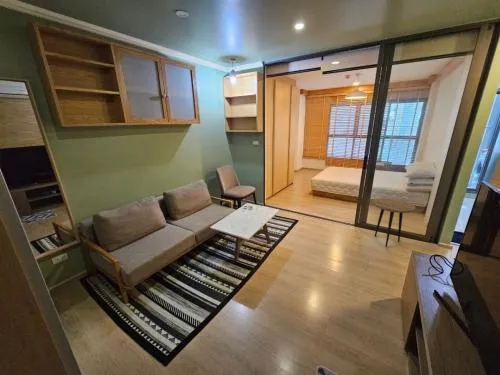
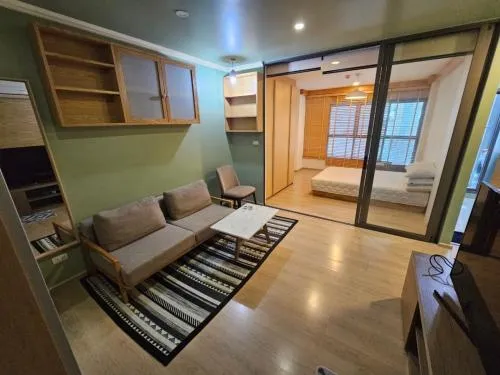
- side table [372,197,417,248]
